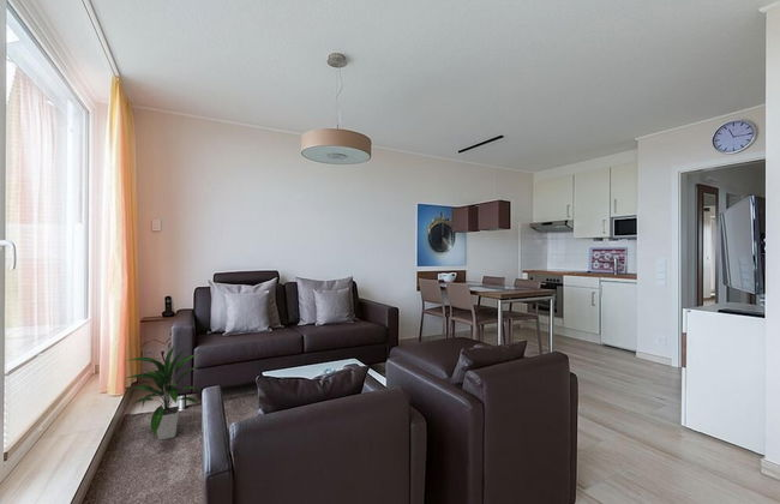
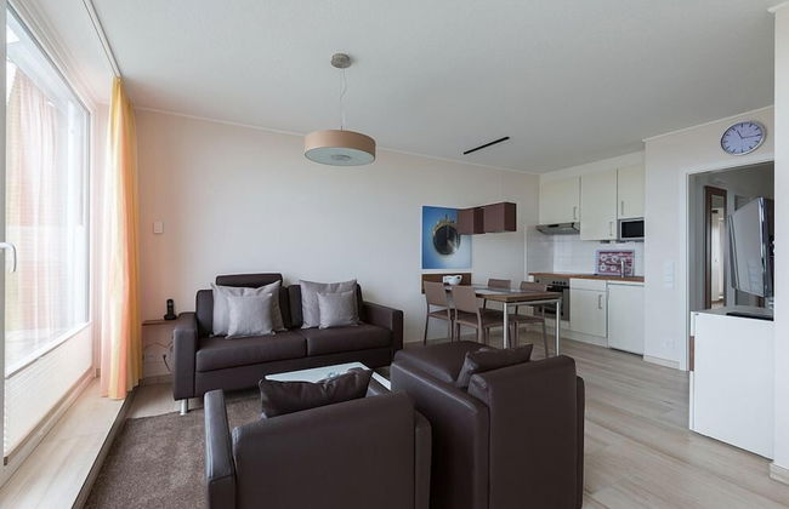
- indoor plant [122,343,203,442]
